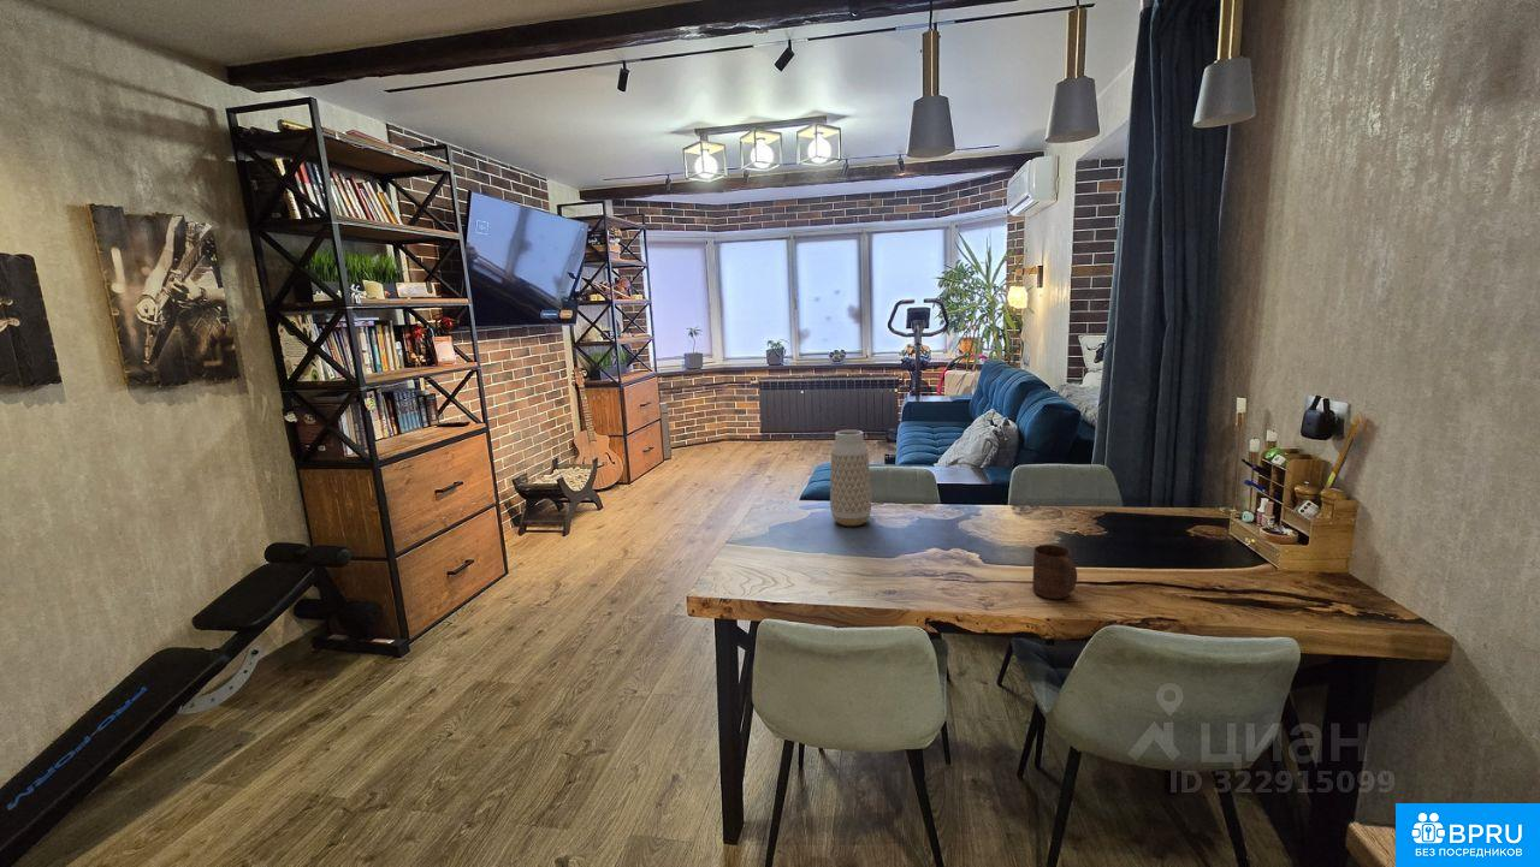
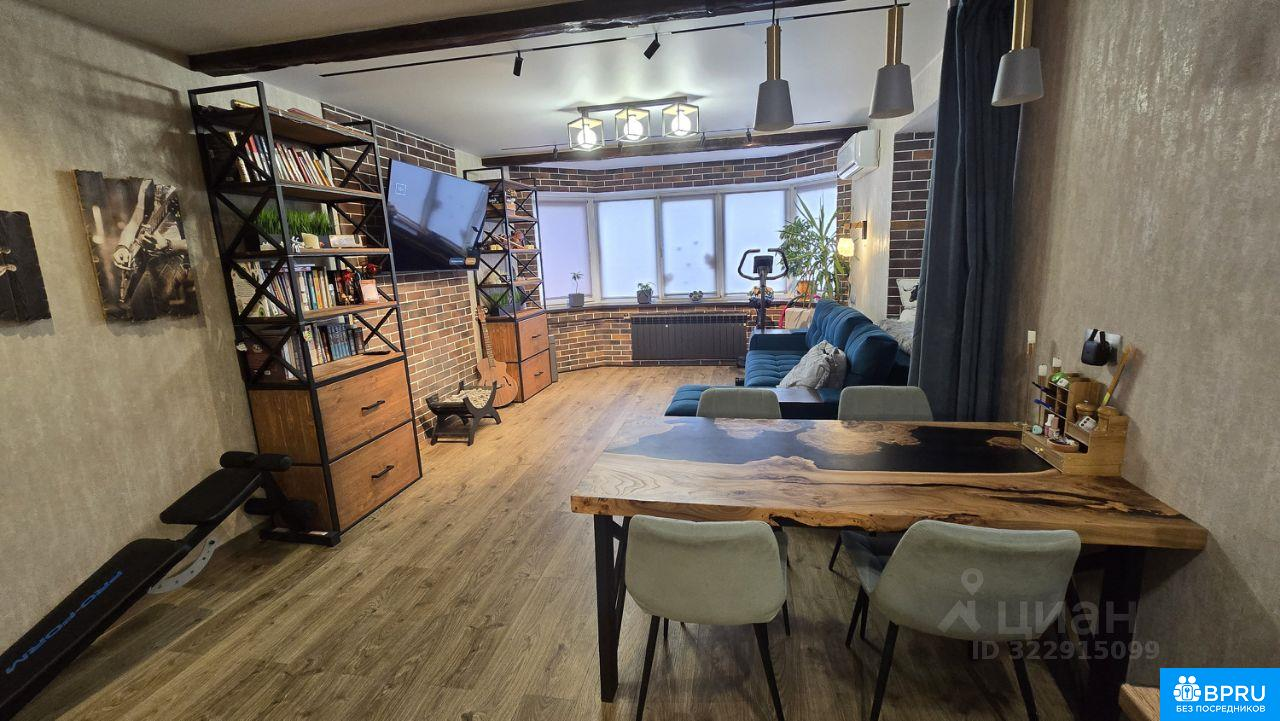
- vase [829,429,872,527]
- cup [1031,544,1078,600]
